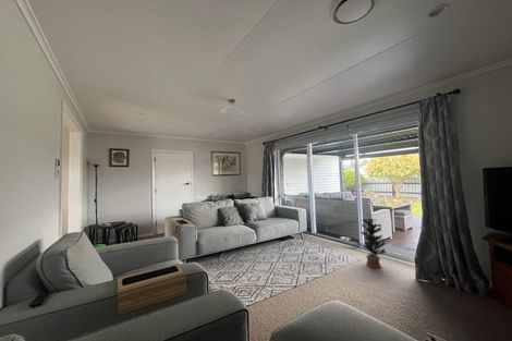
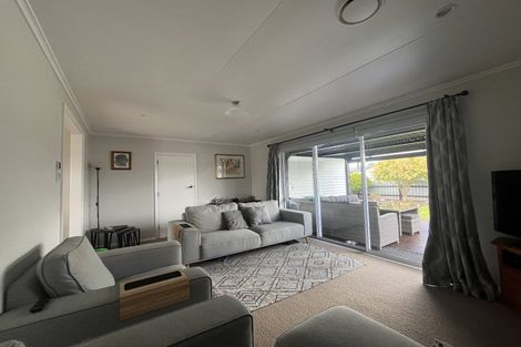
- potted plant [355,218,388,269]
